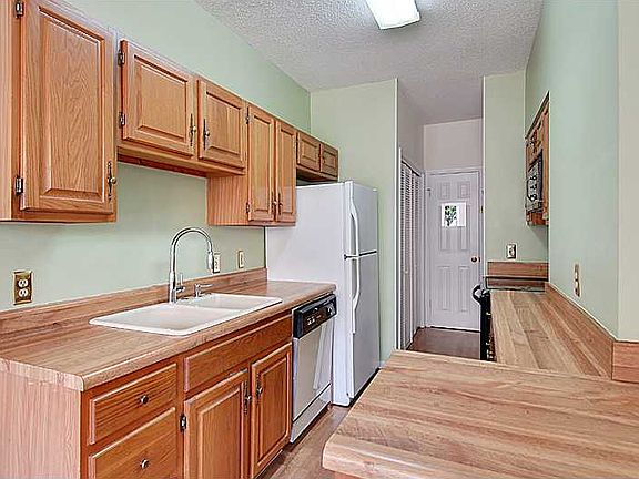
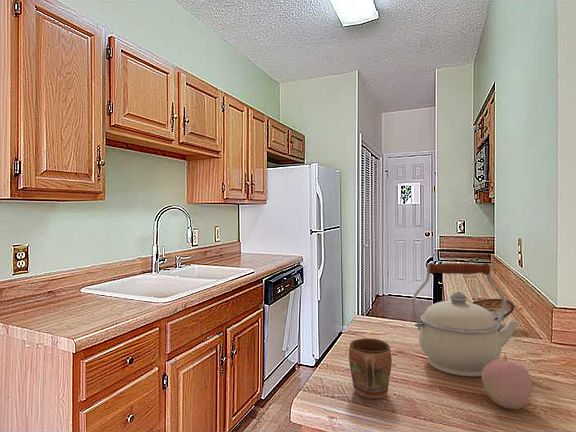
+ kettle [411,262,520,378]
+ mug [348,337,393,400]
+ bowl [471,298,515,322]
+ apple [481,352,533,410]
